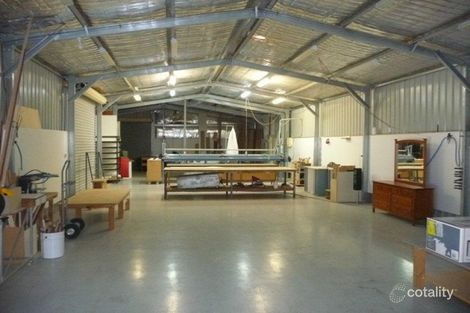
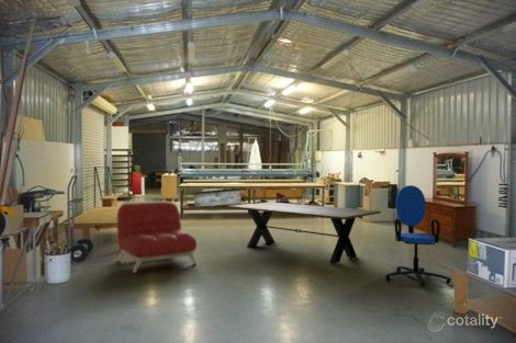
+ dining table [226,202,382,265]
+ office chair [384,184,452,288]
+ armchair [116,201,198,274]
